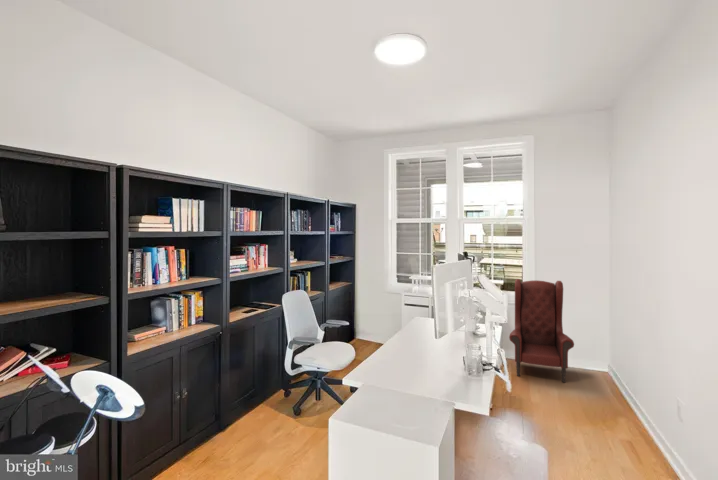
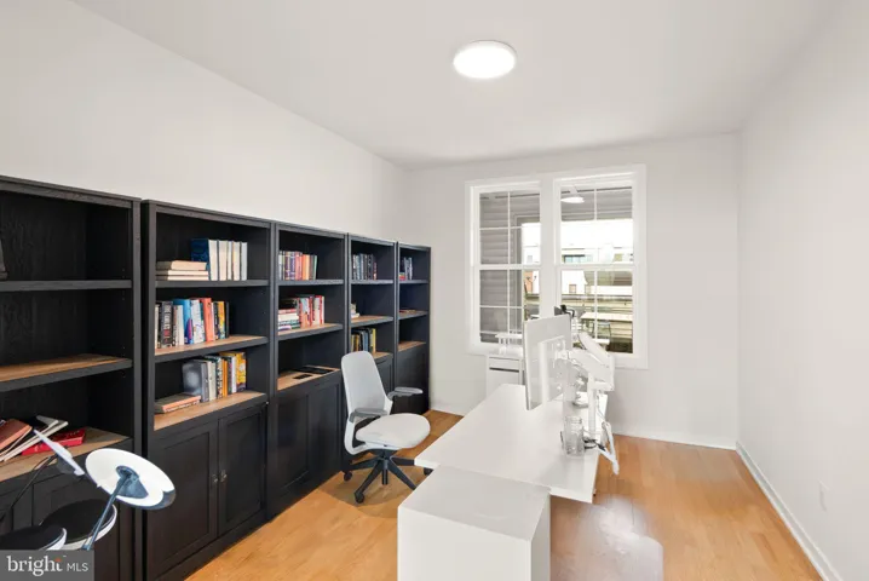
- armchair [508,278,575,383]
